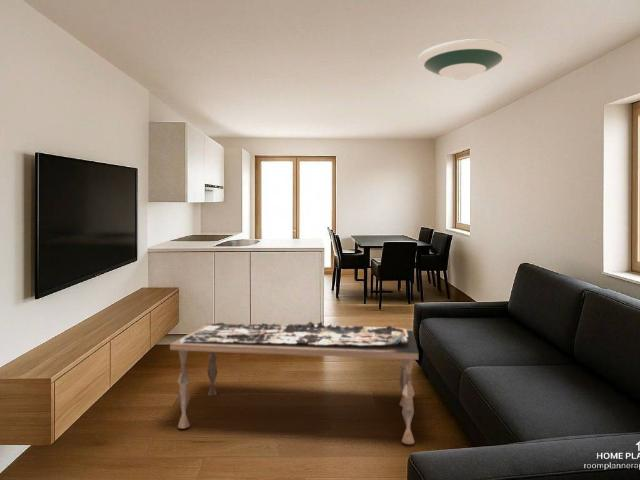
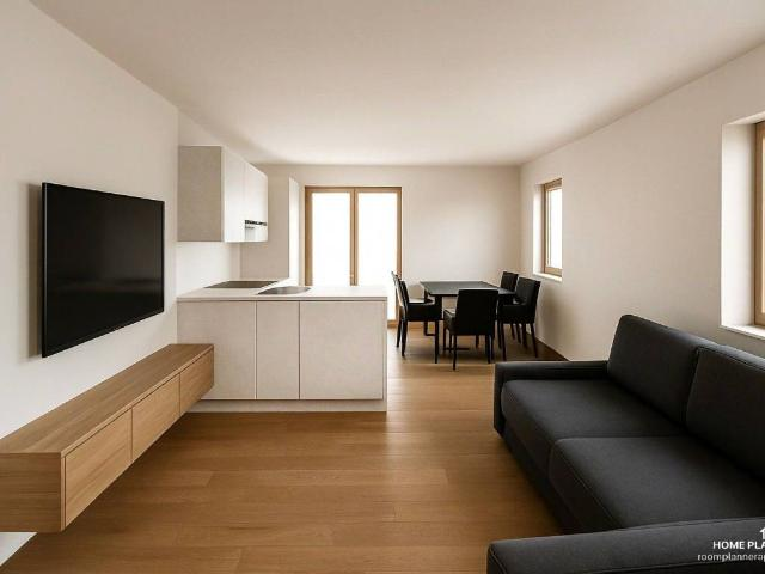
- coffee table [169,320,419,445]
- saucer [417,38,511,81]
